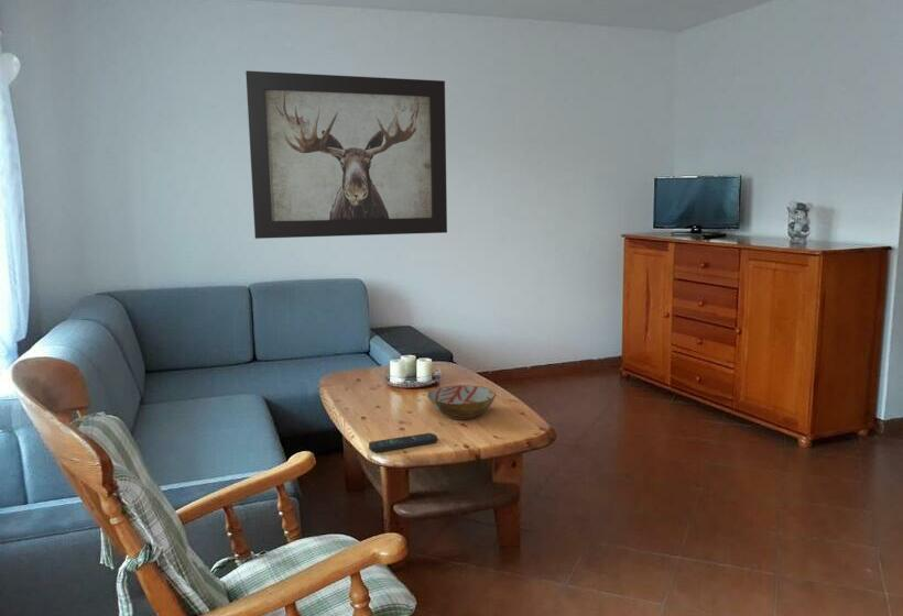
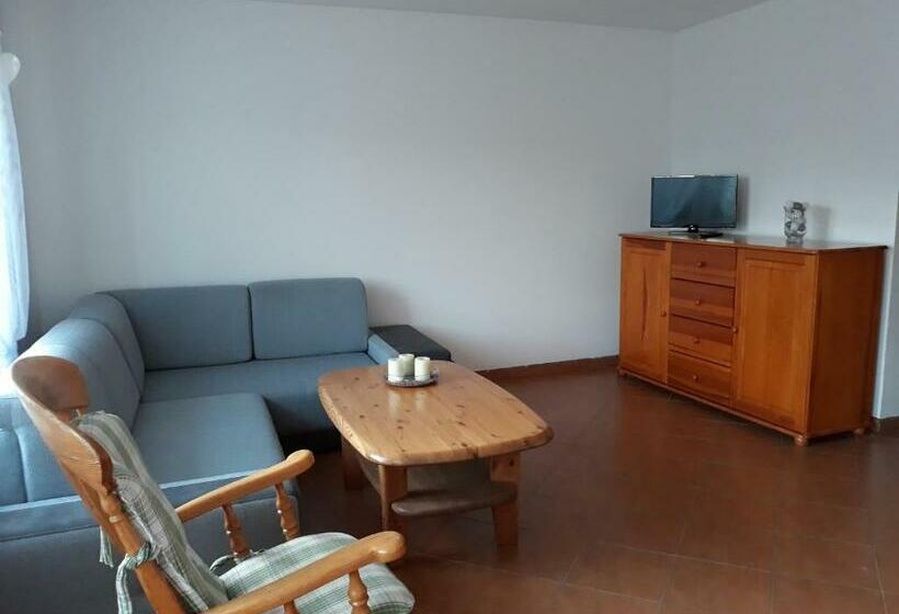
- bowl [426,384,498,420]
- wall art [244,69,448,240]
- remote control [368,432,438,453]
